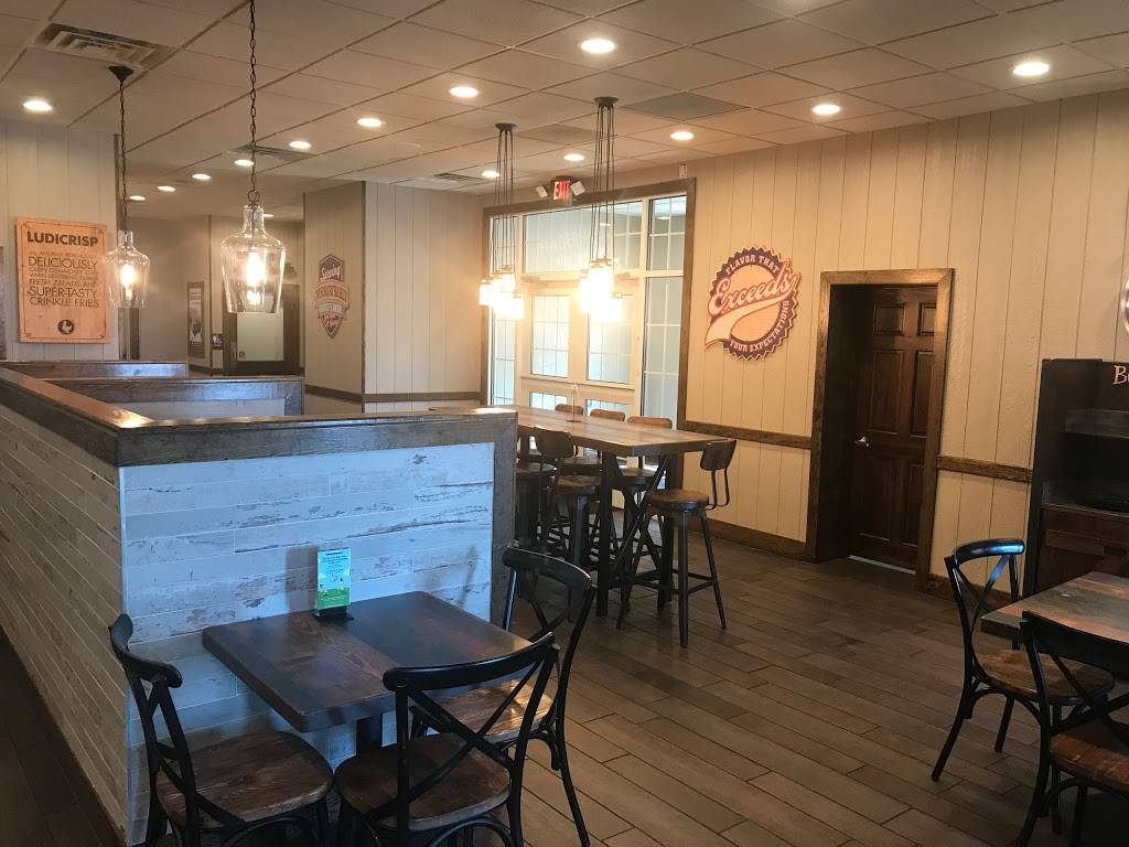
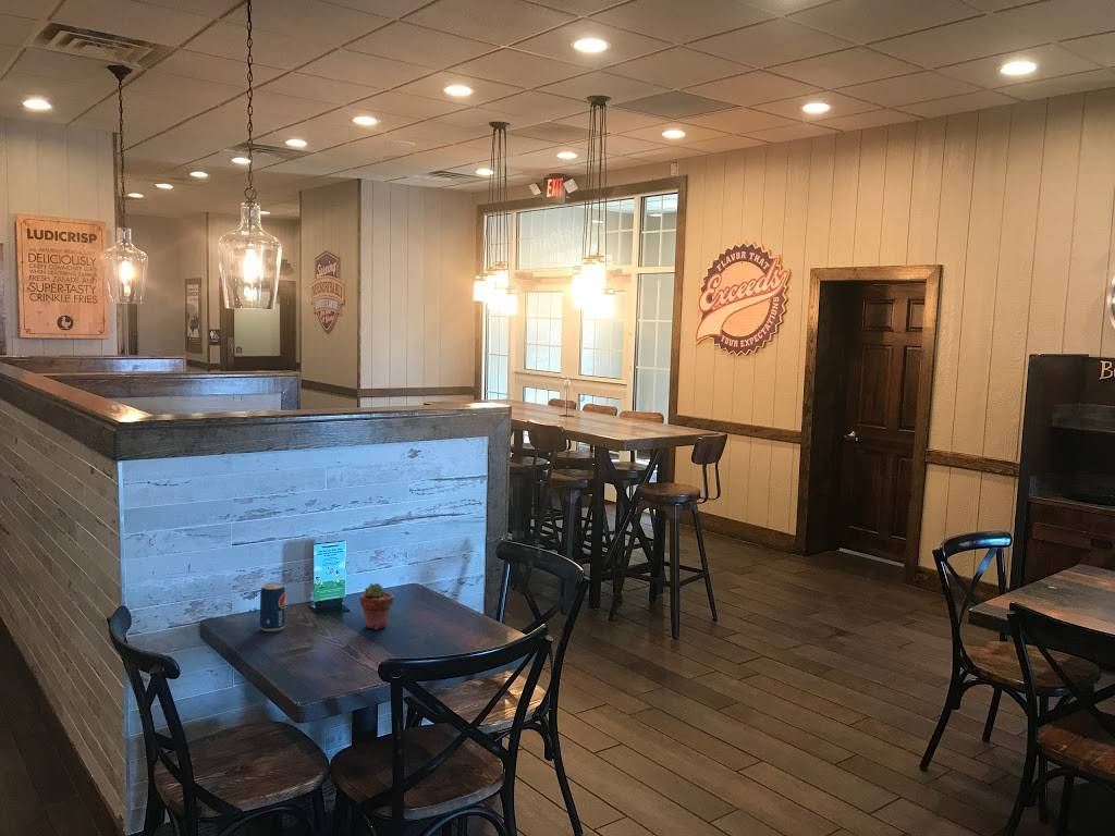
+ beverage can [259,581,286,632]
+ potted succulent [359,582,394,630]
